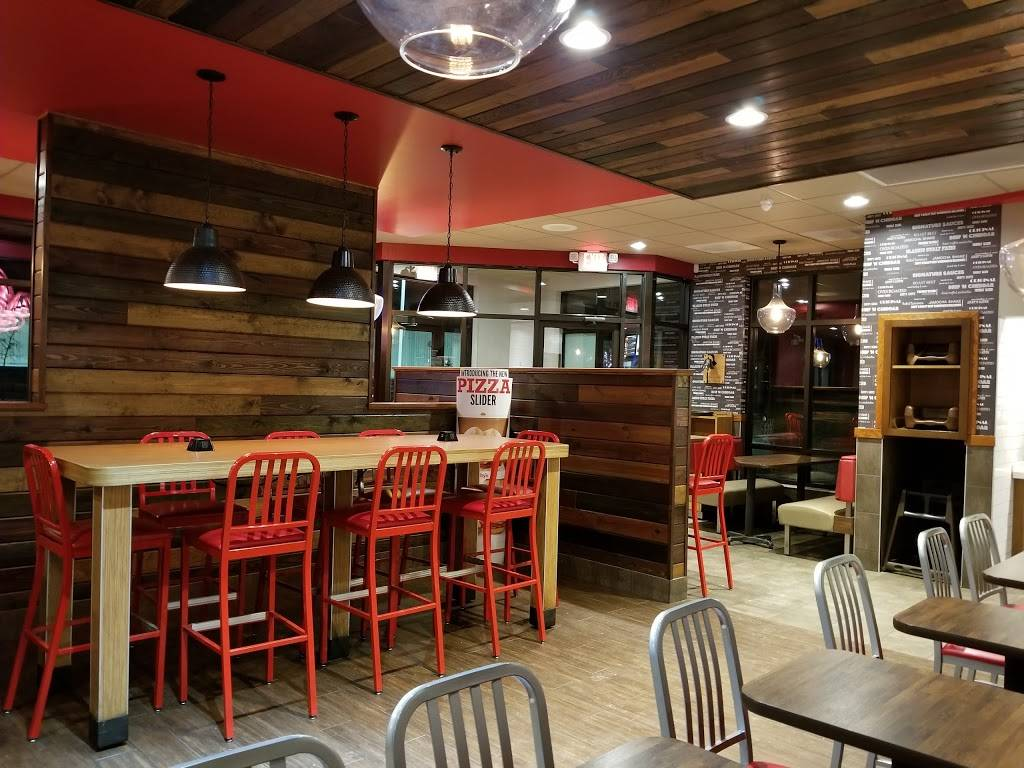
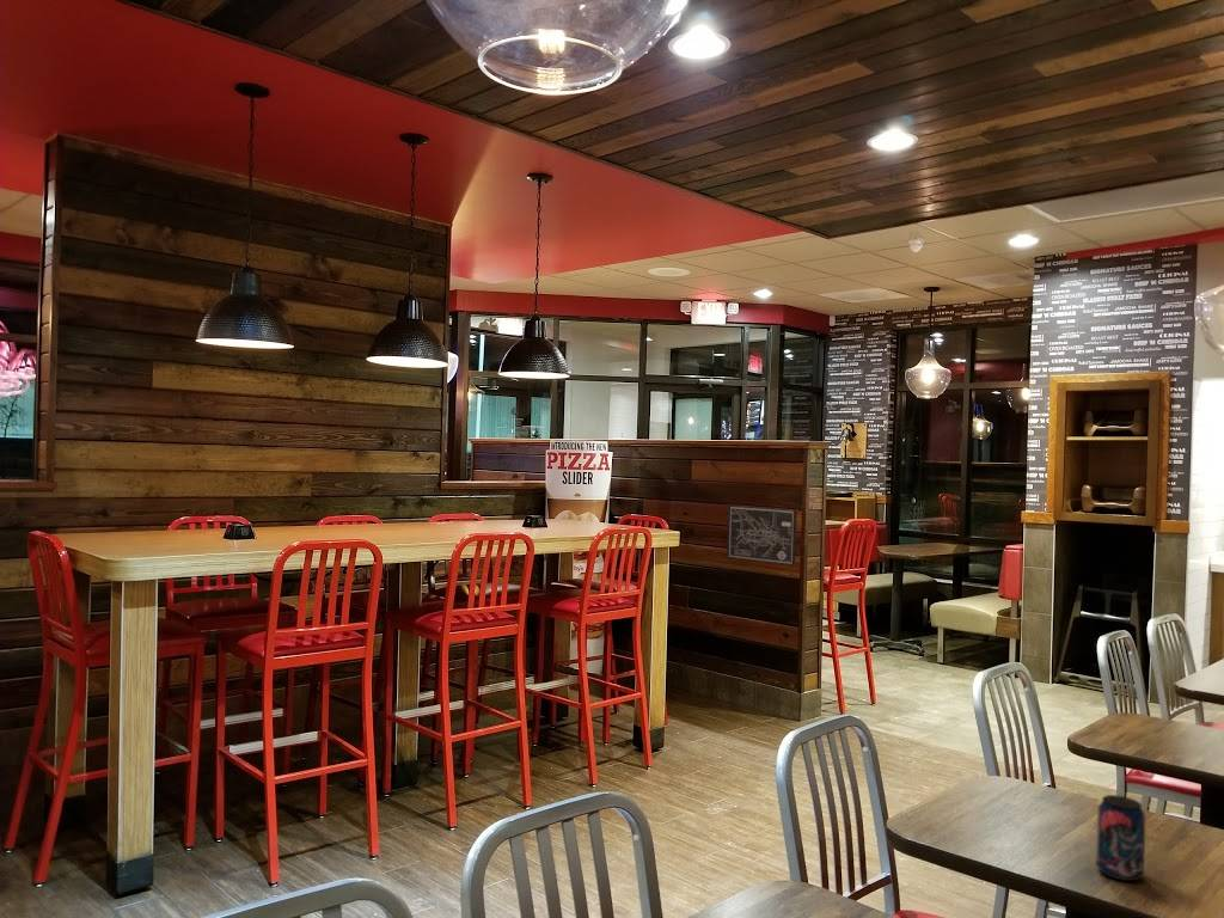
+ wall art [726,503,798,567]
+ beverage can [1095,794,1148,882]
